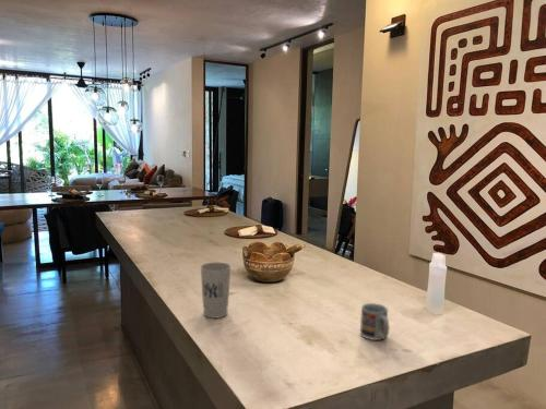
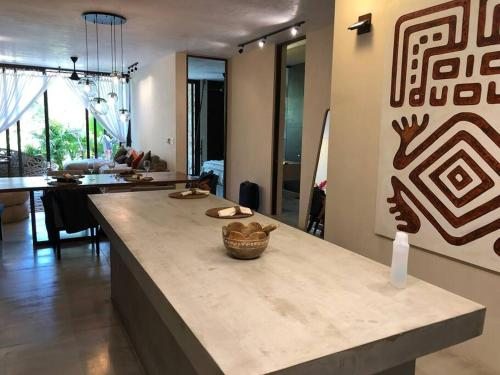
- cup [359,302,390,341]
- cup [200,262,232,320]
